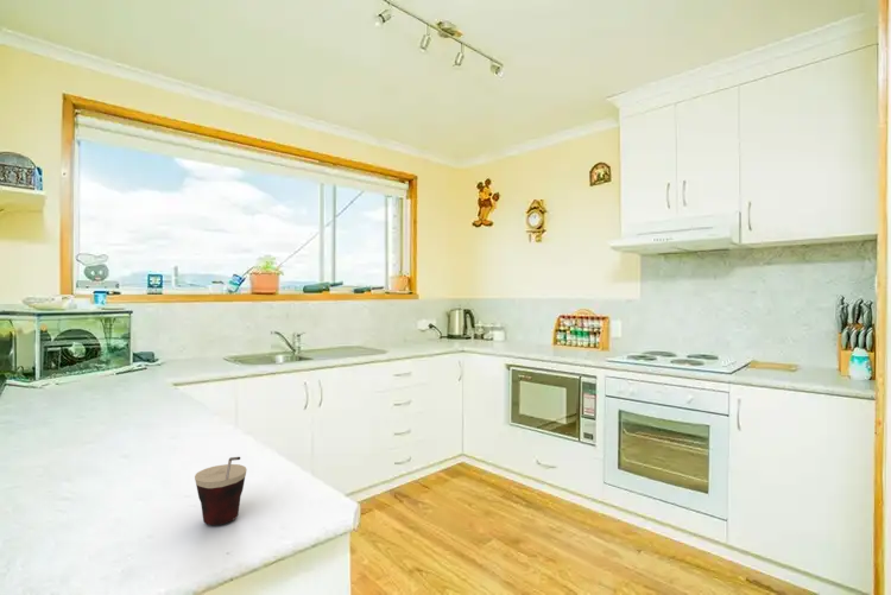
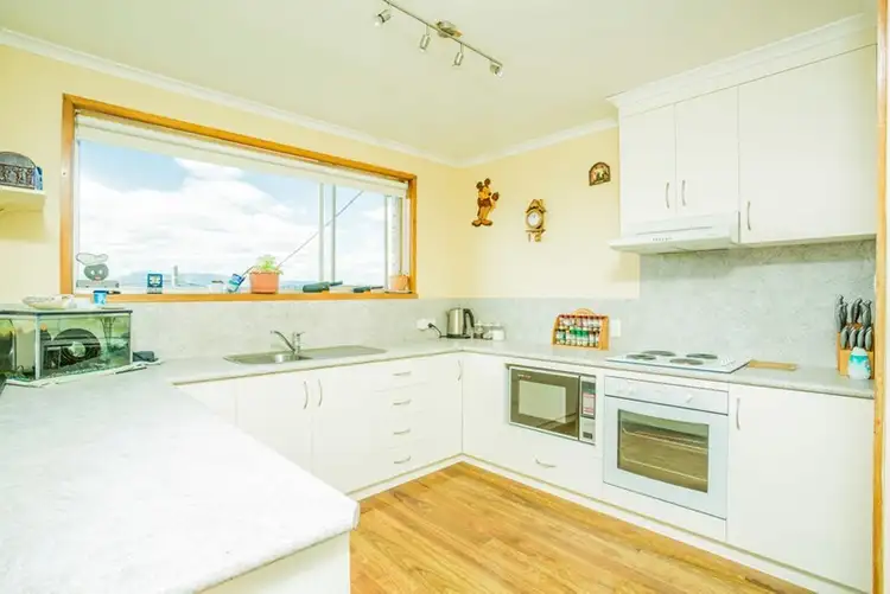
- cup [194,456,247,526]
